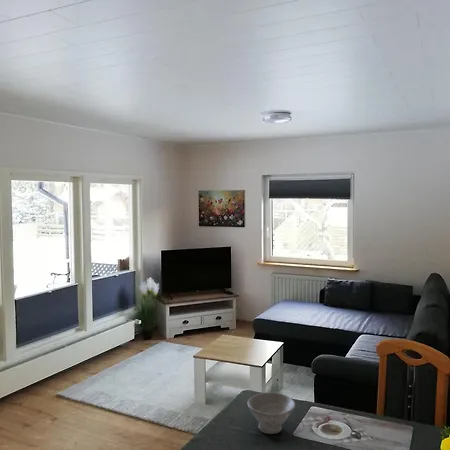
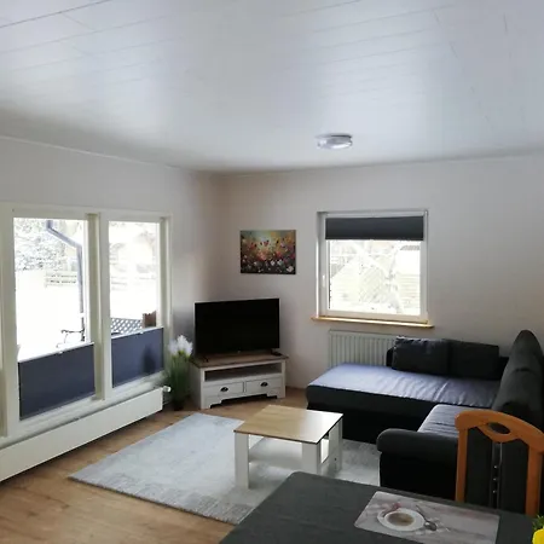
- bowl [247,391,296,435]
